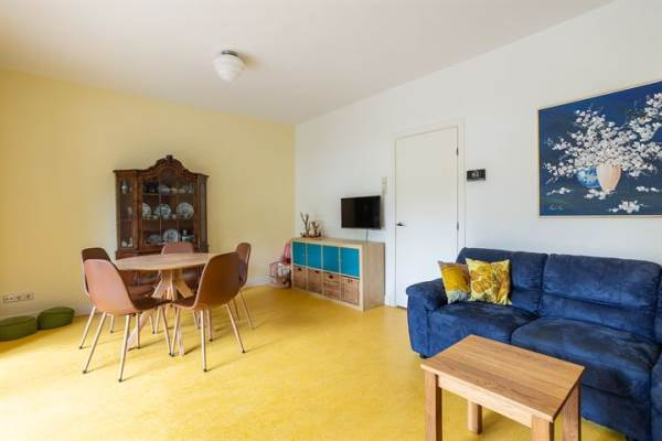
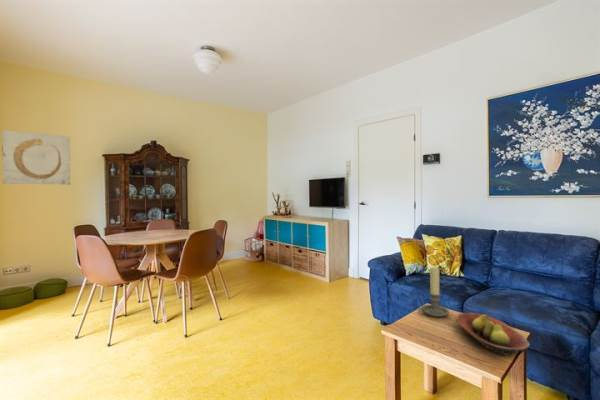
+ candle holder [417,266,450,318]
+ fruit bowl [455,312,531,357]
+ wall art [1,129,72,186]
